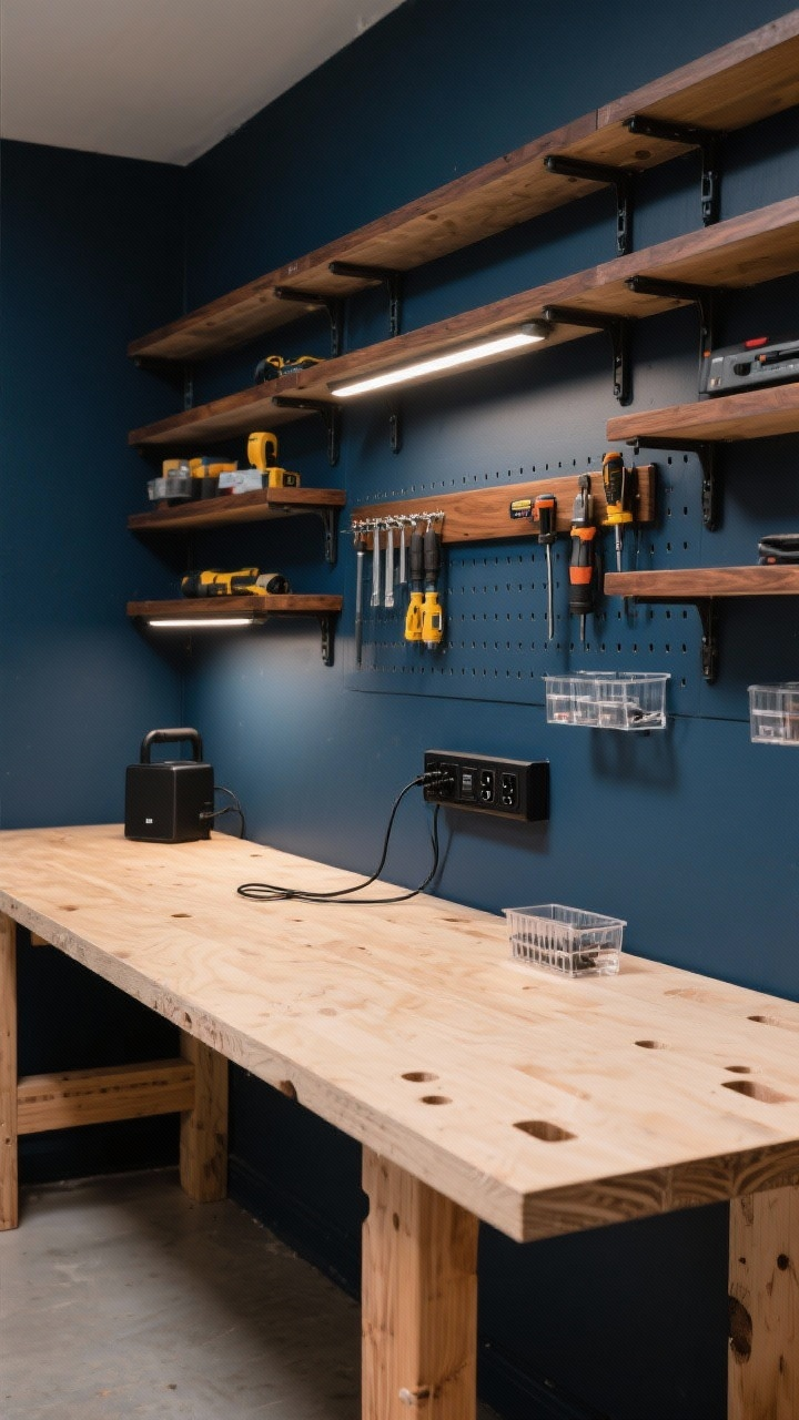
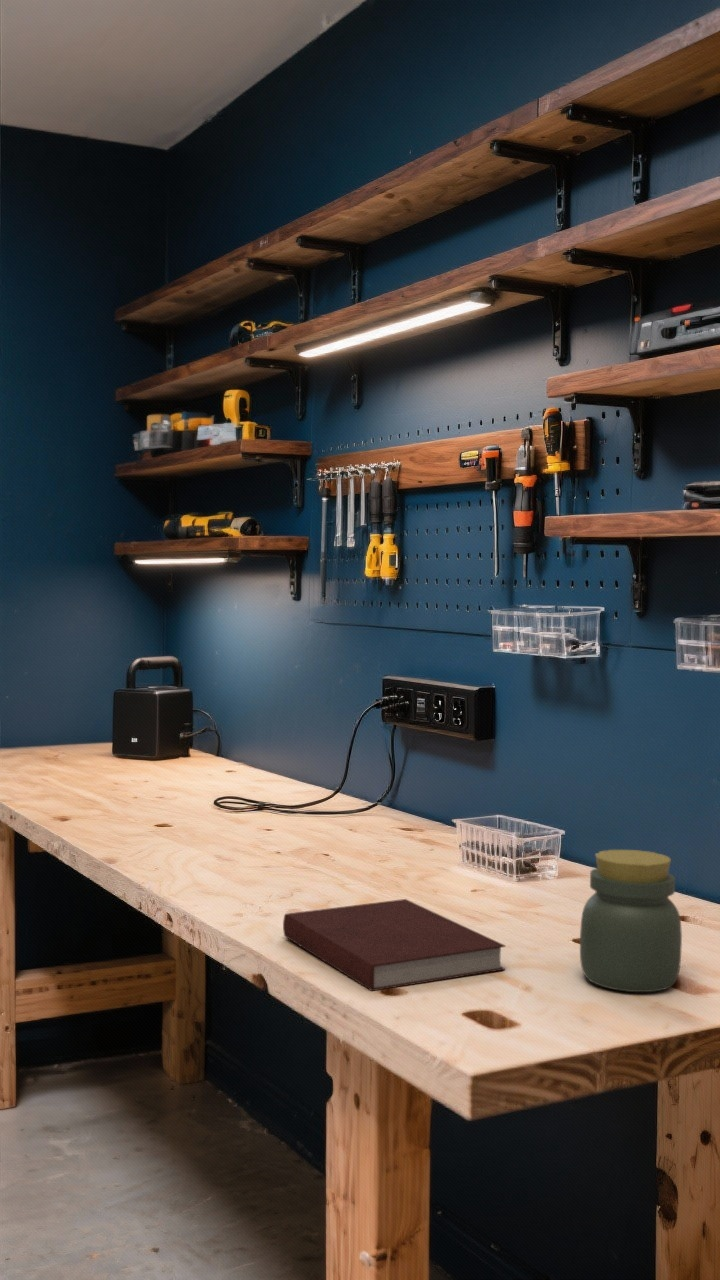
+ jar [579,849,683,993]
+ notebook [282,898,507,992]
